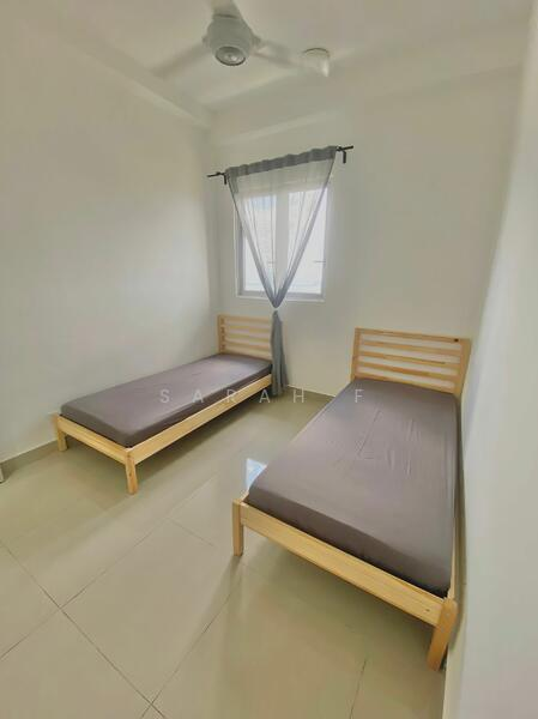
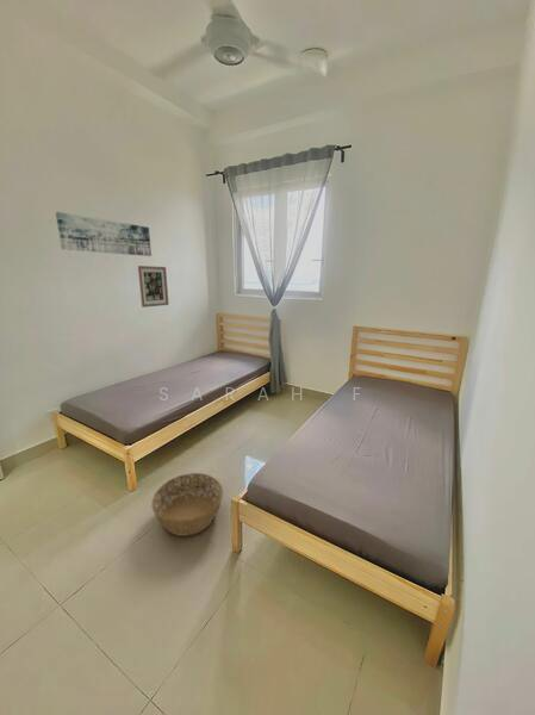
+ basket [151,472,224,537]
+ wall art [55,211,153,257]
+ wall art [137,265,170,309]
